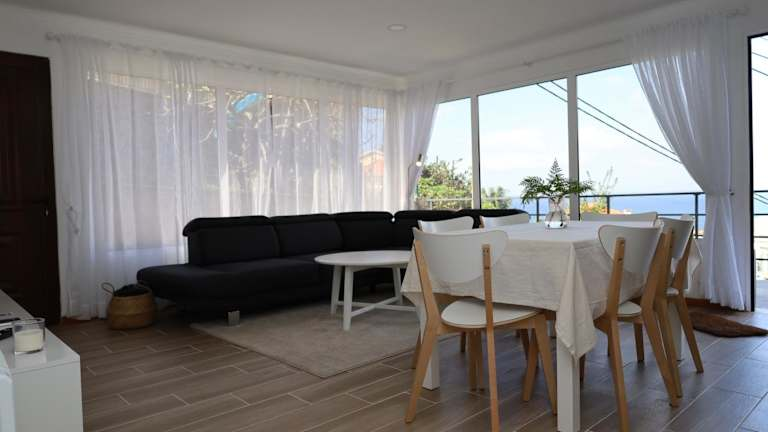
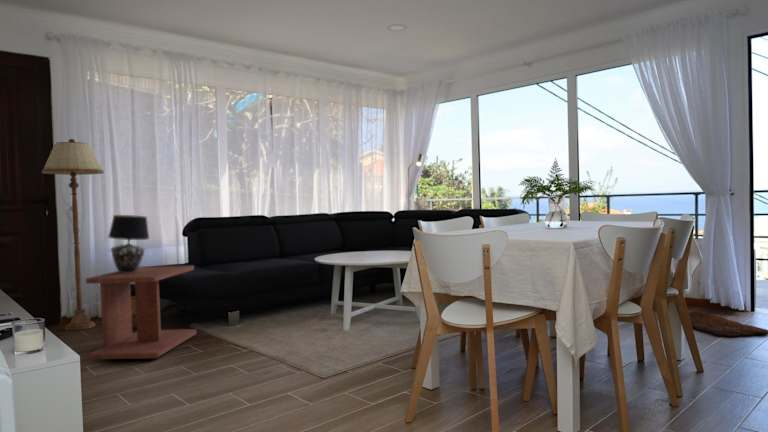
+ table lamp [107,214,150,273]
+ side table [85,264,198,360]
+ floor lamp [41,138,105,331]
